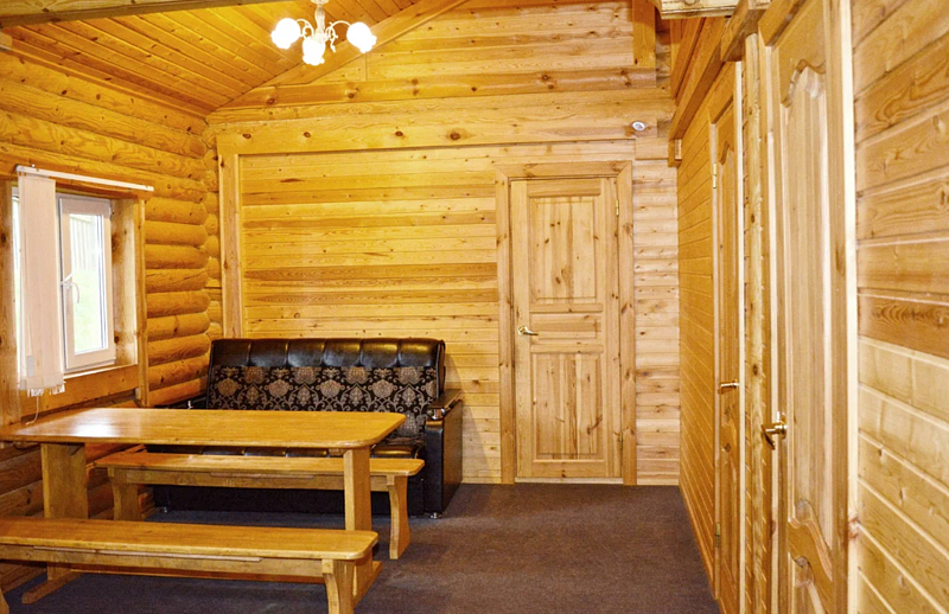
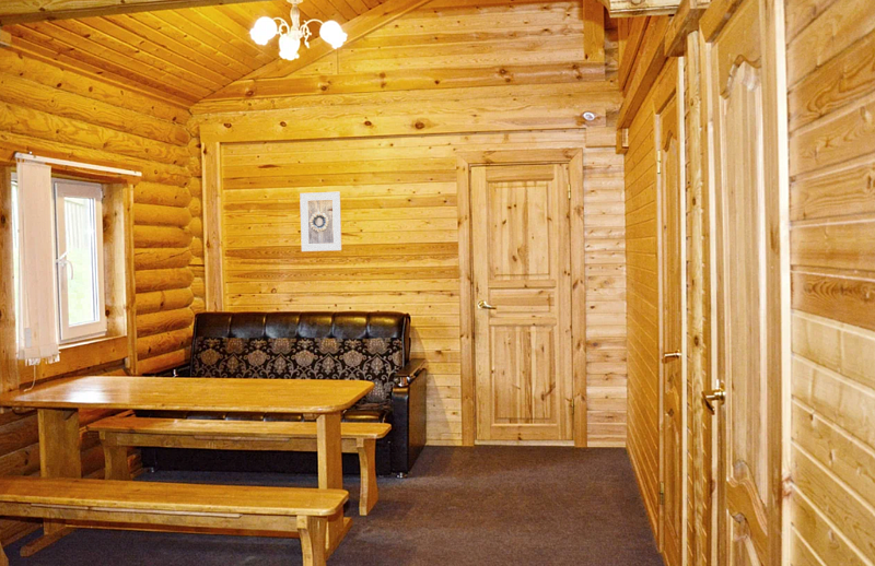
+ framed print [299,191,342,252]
